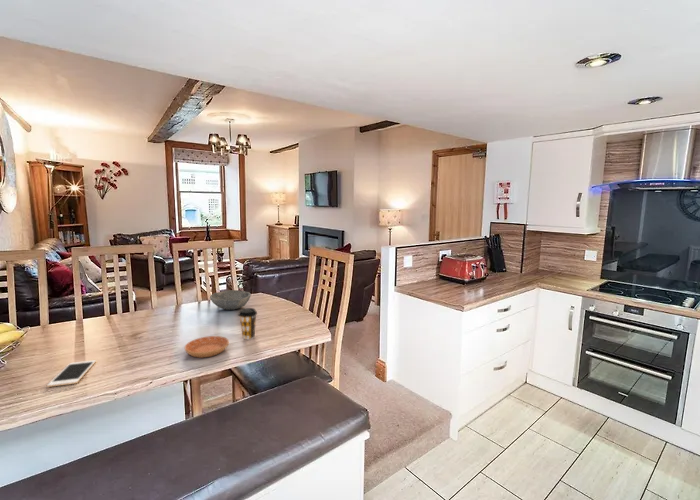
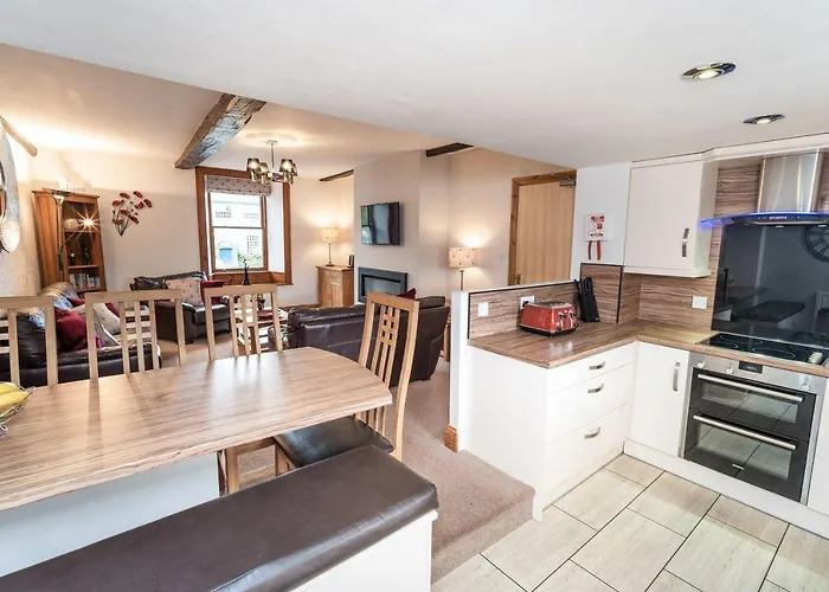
- bowl [209,289,252,311]
- coffee cup [237,307,258,340]
- saucer [184,335,230,359]
- cell phone [46,359,97,388]
